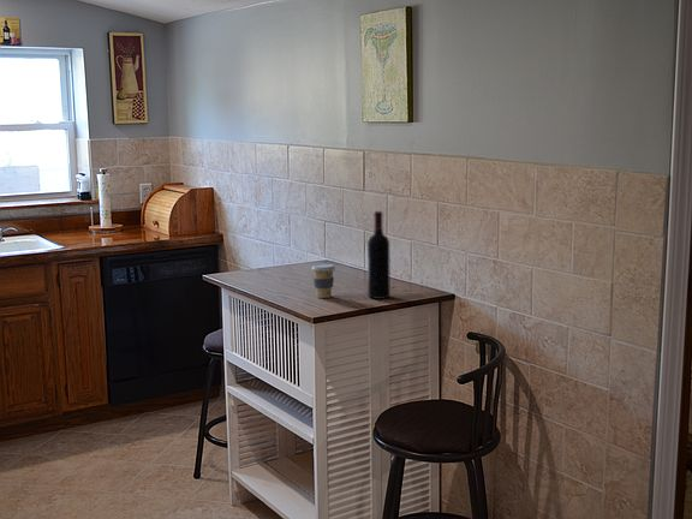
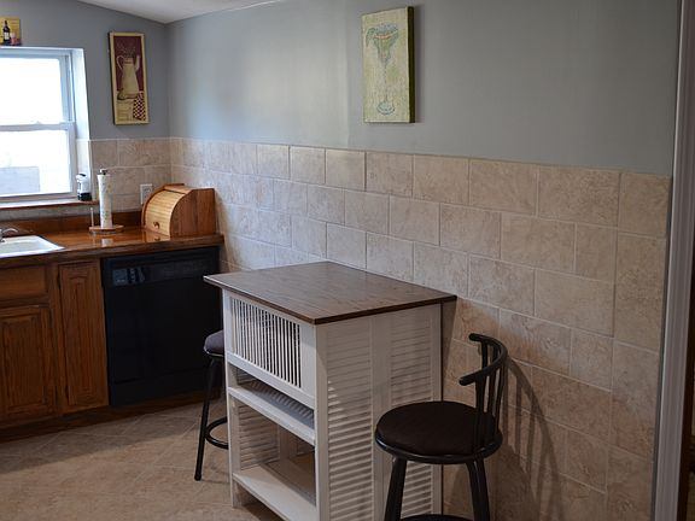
- wine bottle [366,210,392,300]
- coffee cup [310,263,336,299]
